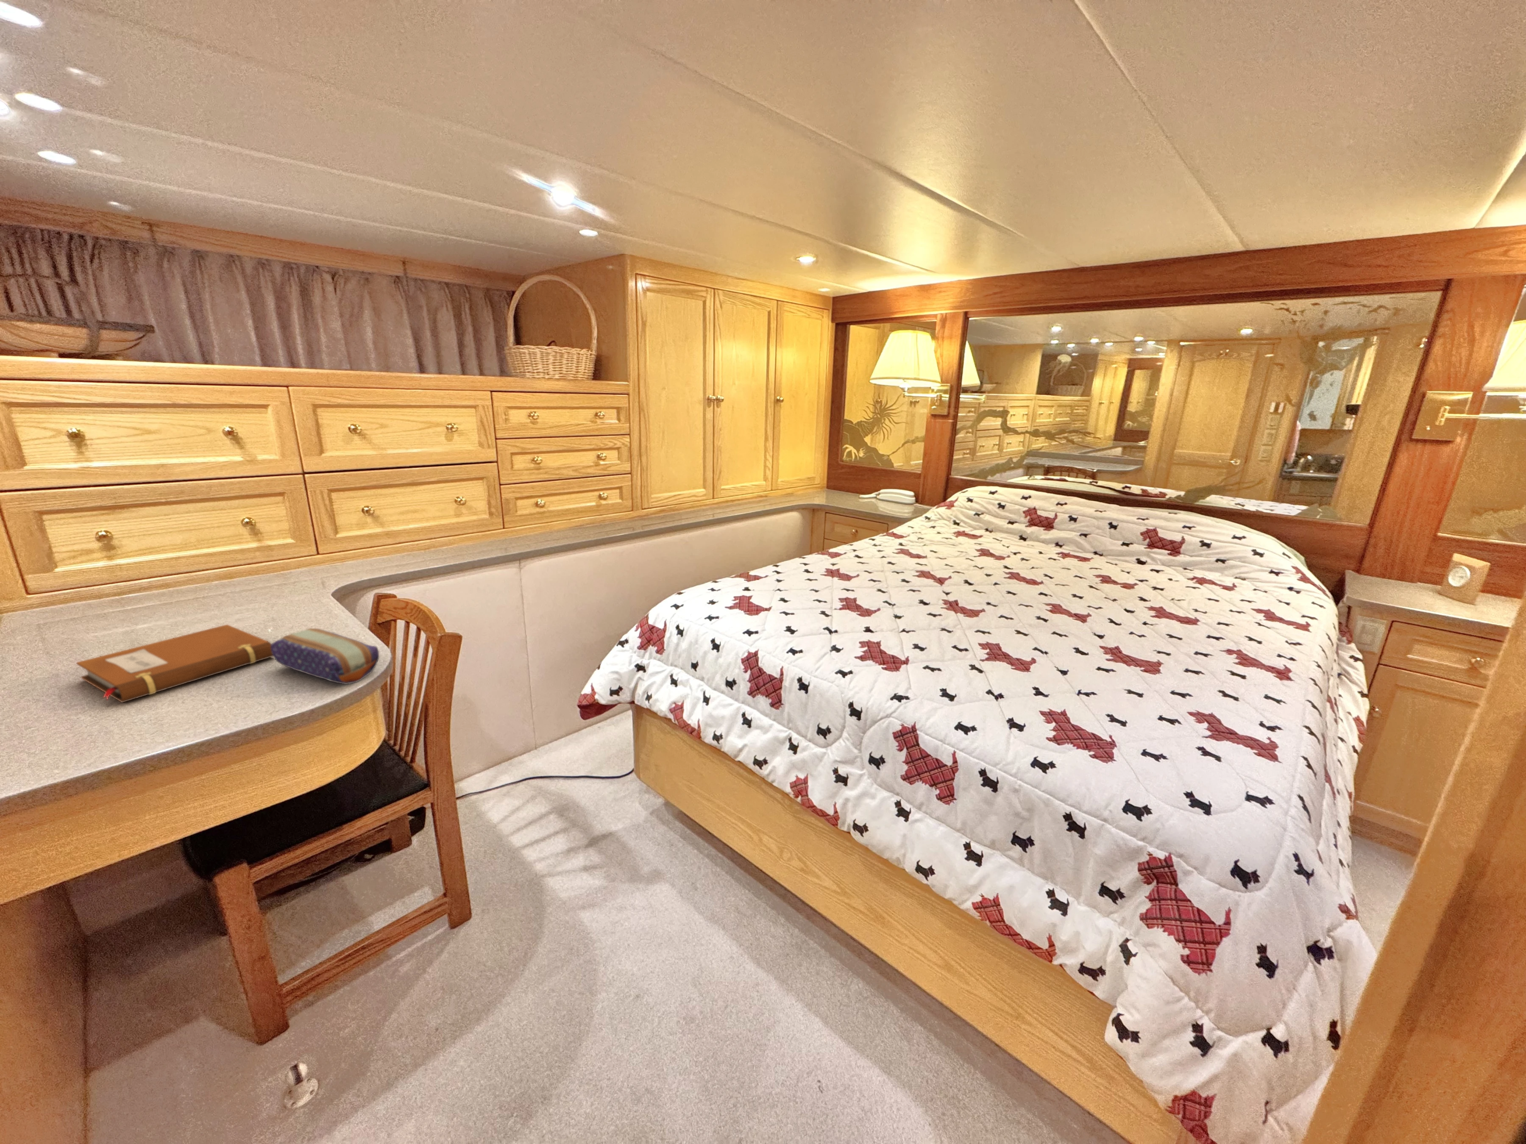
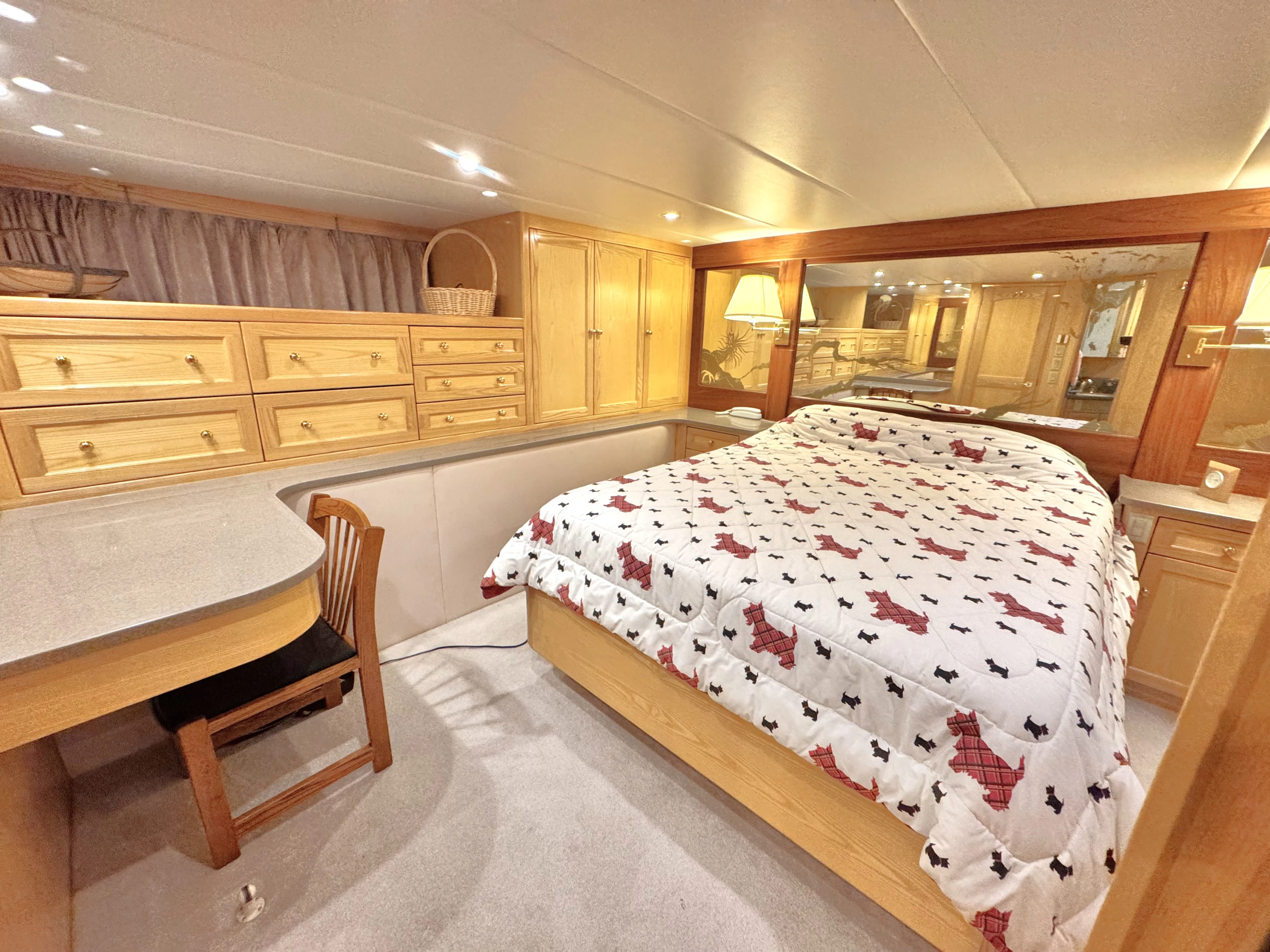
- pencil case [270,628,380,685]
- notebook [76,624,274,703]
